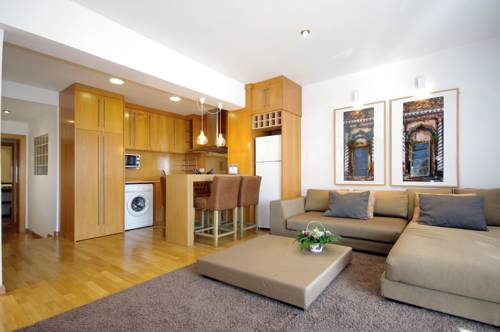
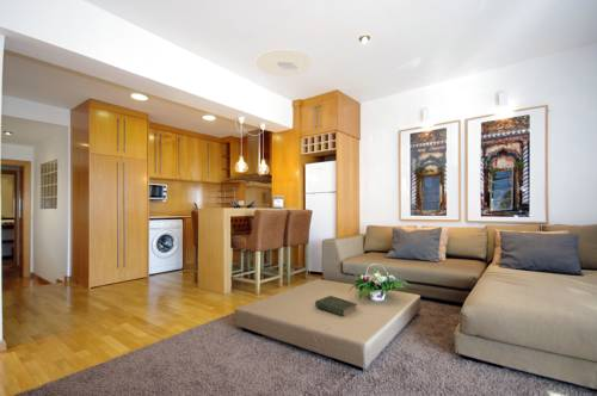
+ ceiling light [253,48,313,78]
+ book [314,295,358,318]
